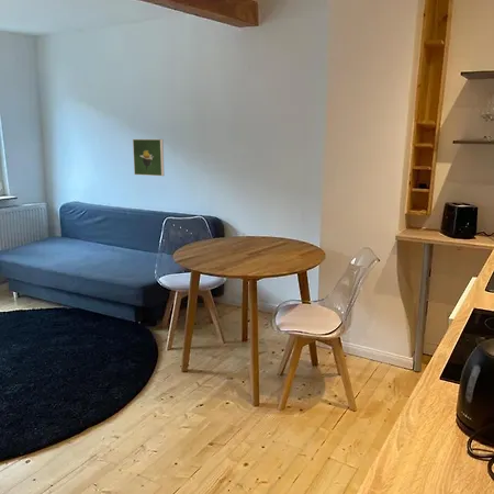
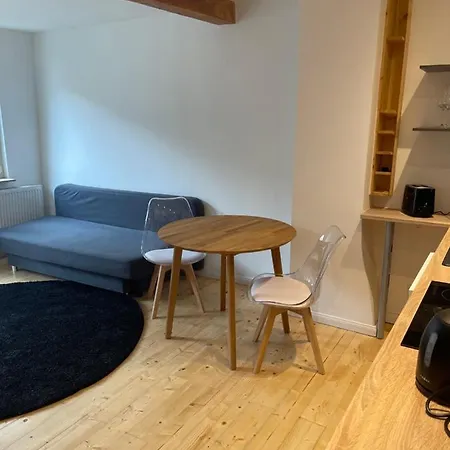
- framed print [132,138,165,177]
